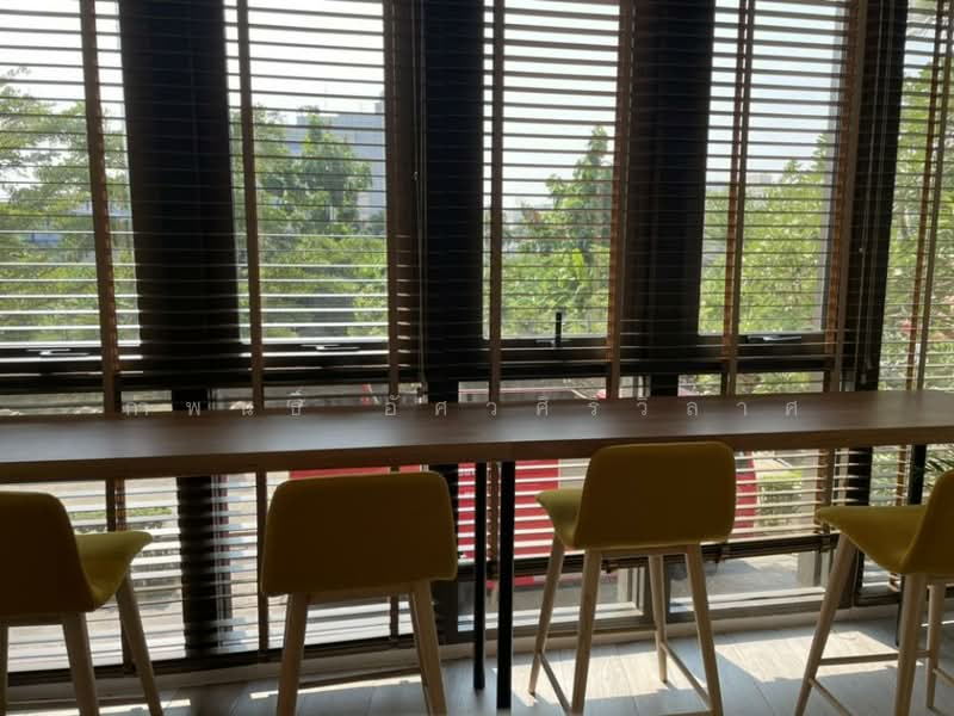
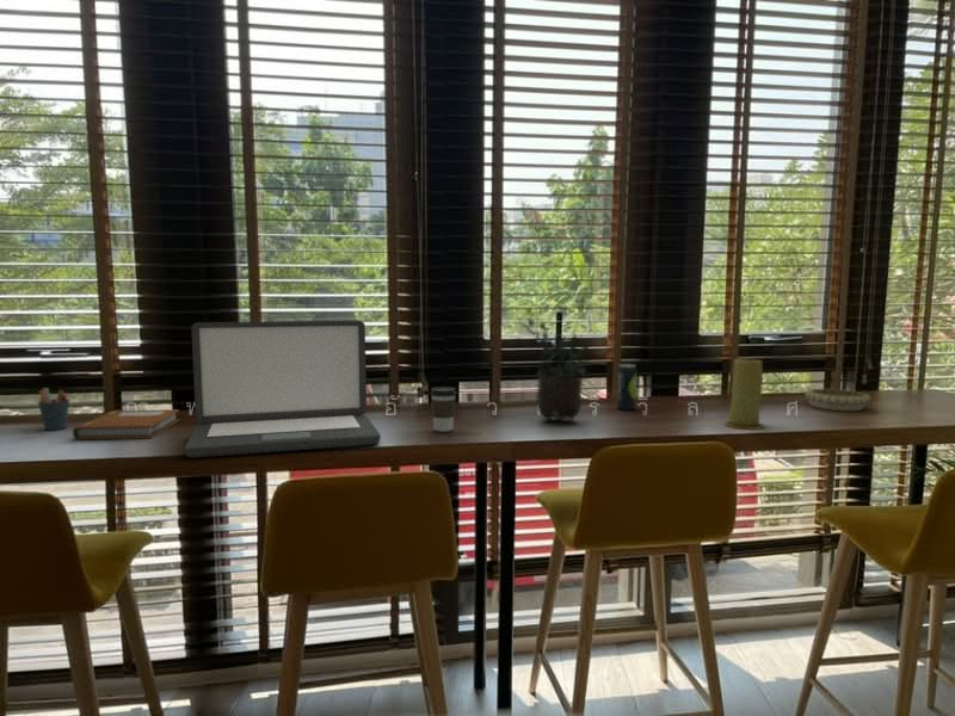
+ decorative bowl [803,388,873,412]
+ pen holder [37,387,70,431]
+ beverage can [616,363,637,411]
+ laptop [184,320,382,459]
+ coffee cup [430,385,457,433]
+ candle [722,358,765,431]
+ notebook [72,408,180,440]
+ potted plant [525,307,591,422]
